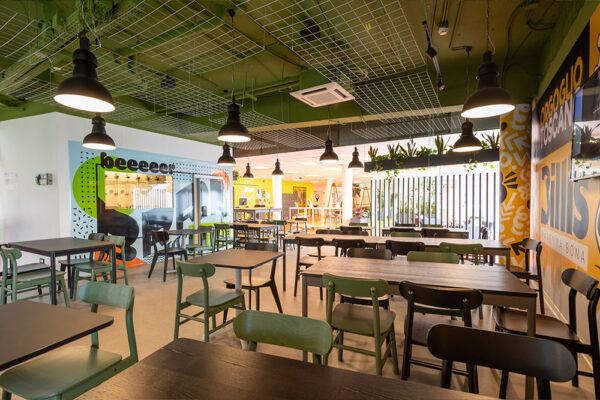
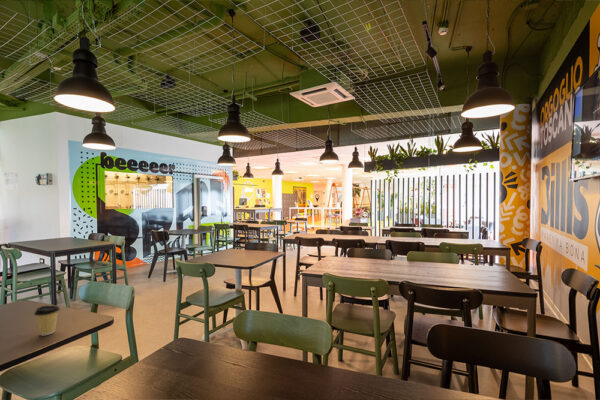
+ coffee cup [33,305,61,336]
